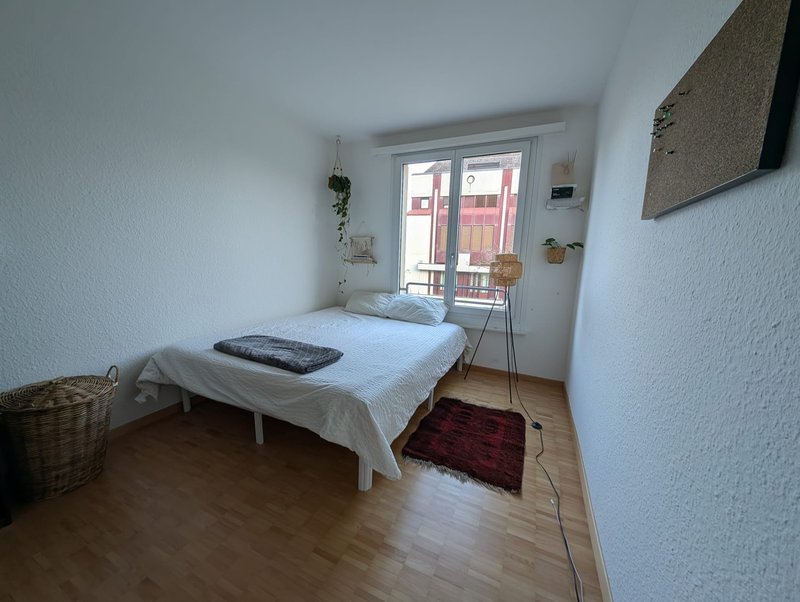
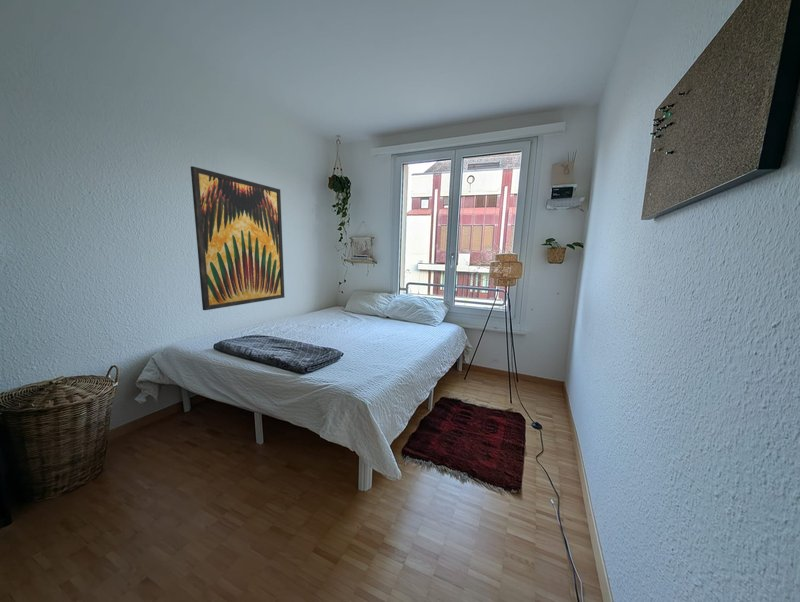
+ wall art [190,165,286,311]
